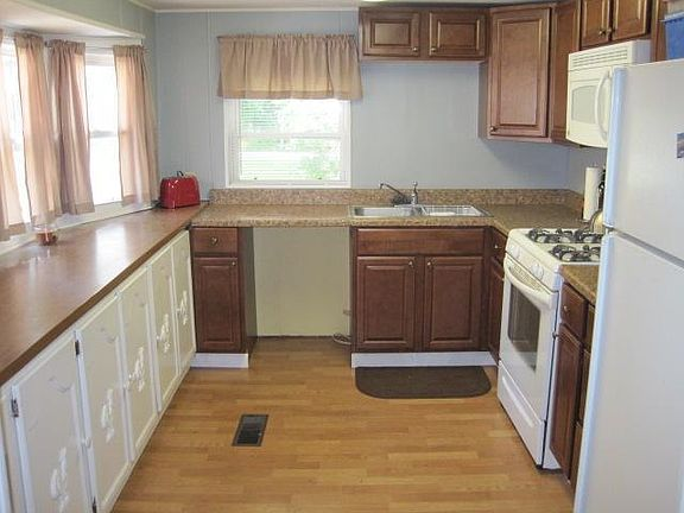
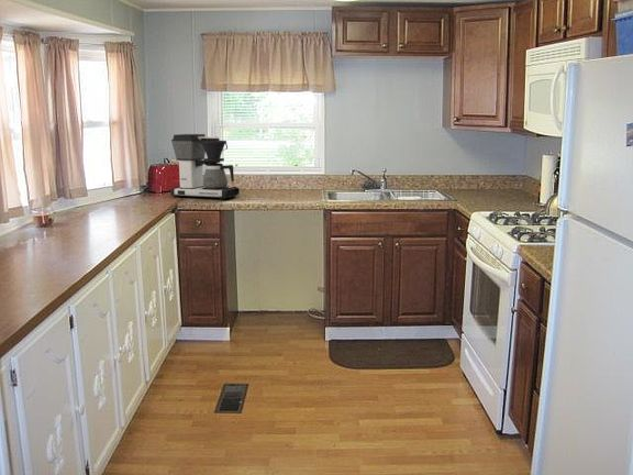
+ coffee maker [169,133,241,201]
